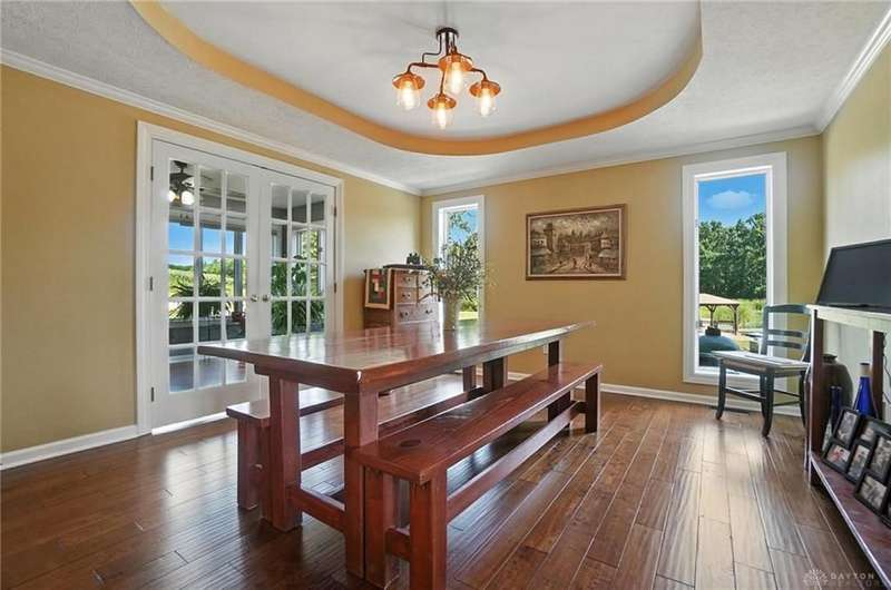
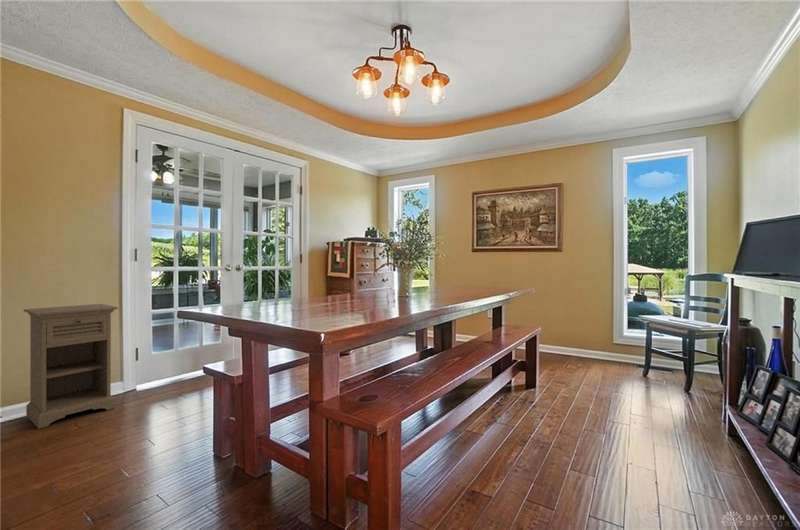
+ nightstand [23,303,119,430]
